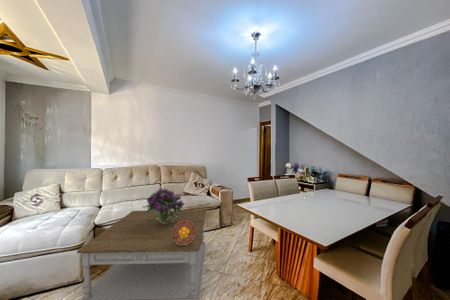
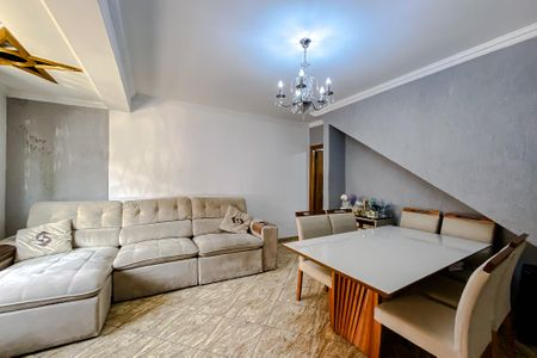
- decorative sphere [172,220,196,245]
- coffee table [76,209,207,300]
- bouquet [141,187,185,224]
